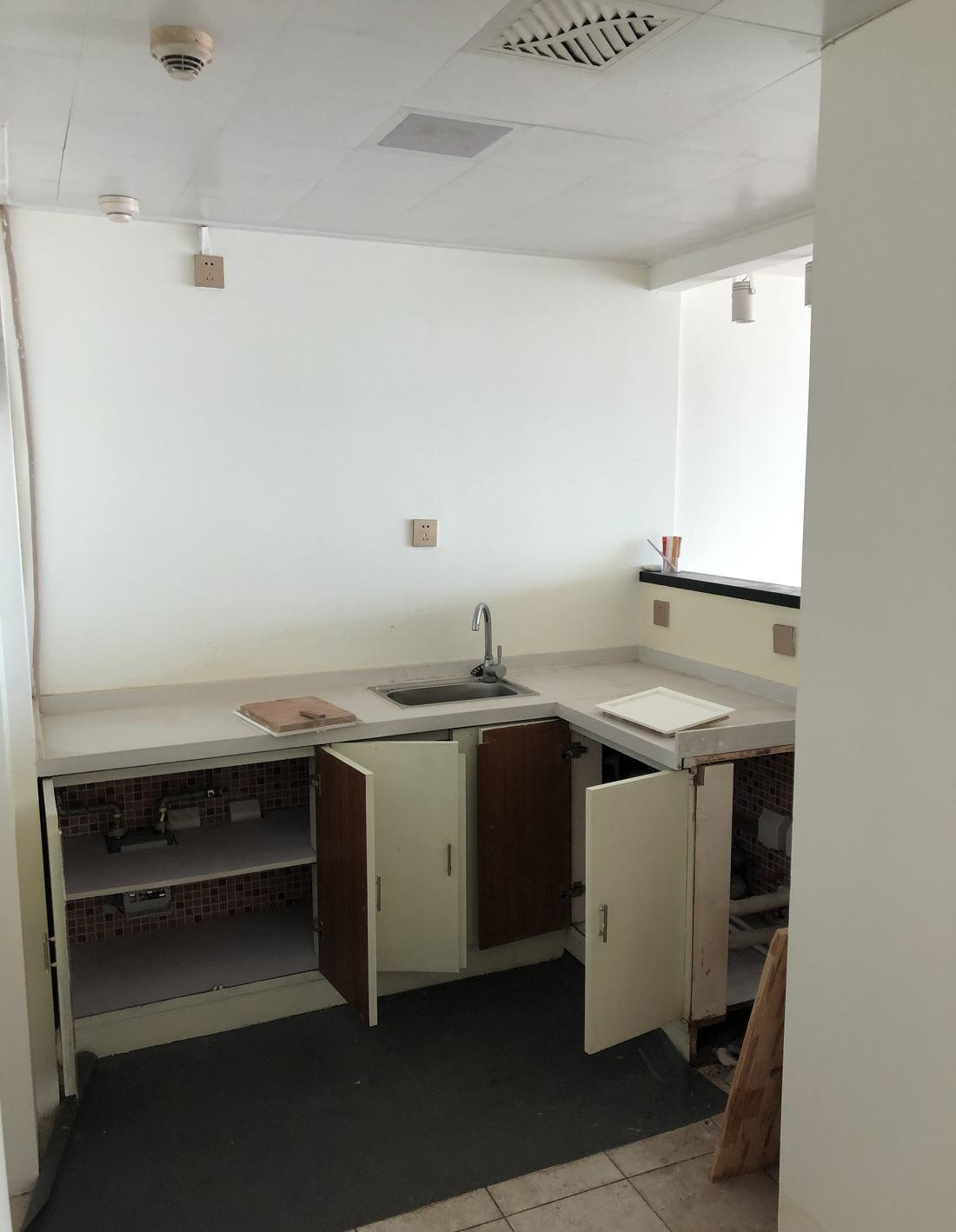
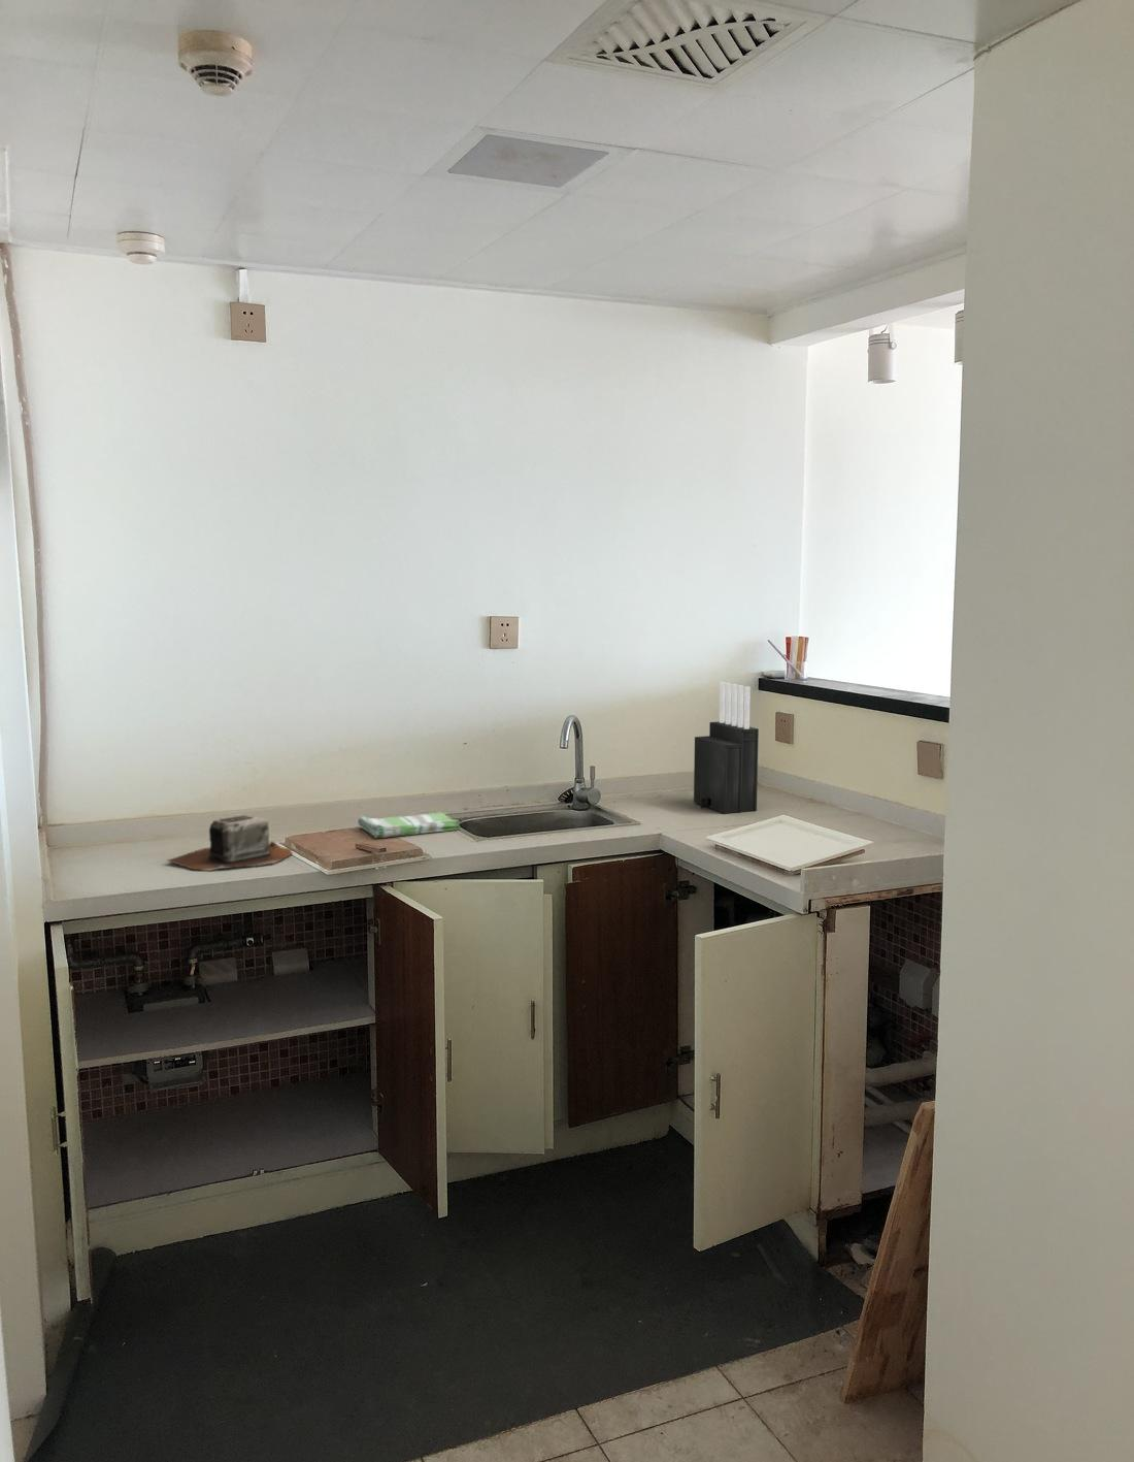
+ knife block [693,681,760,815]
+ toaster [167,813,294,872]
+ dish towel [357,811,460,839]
